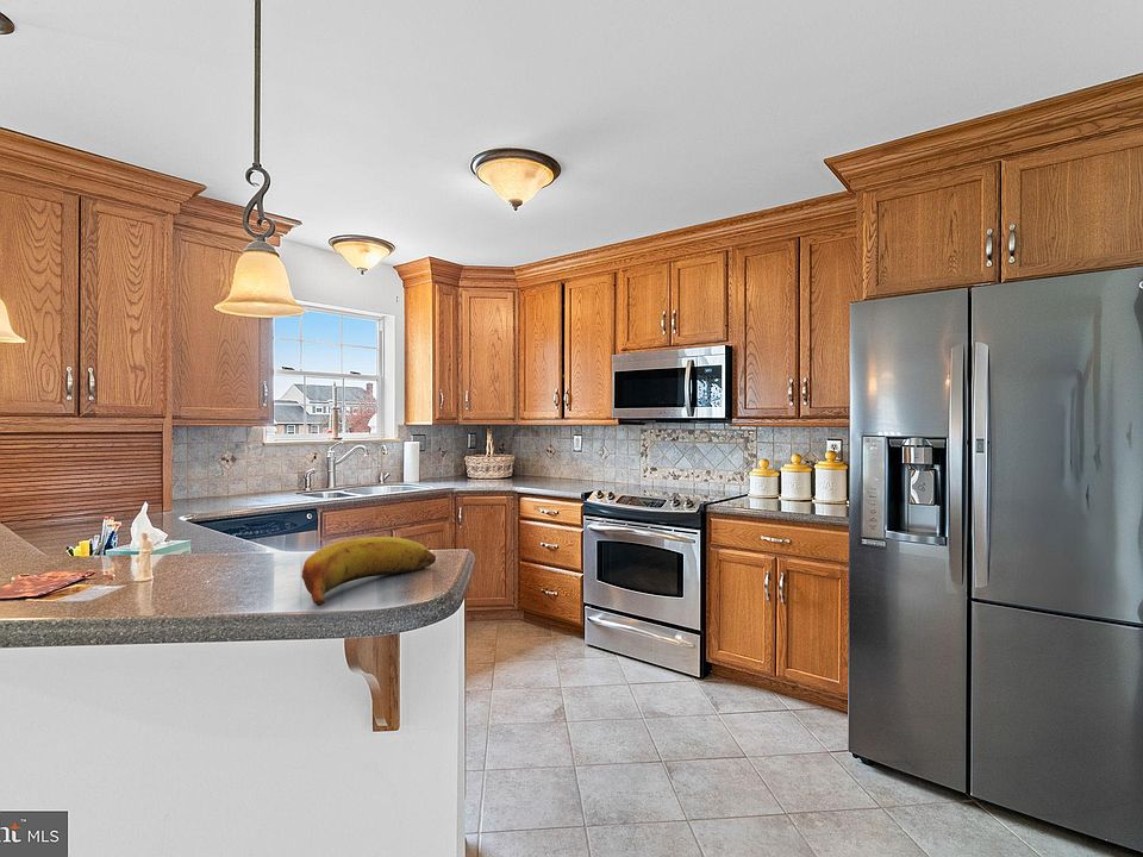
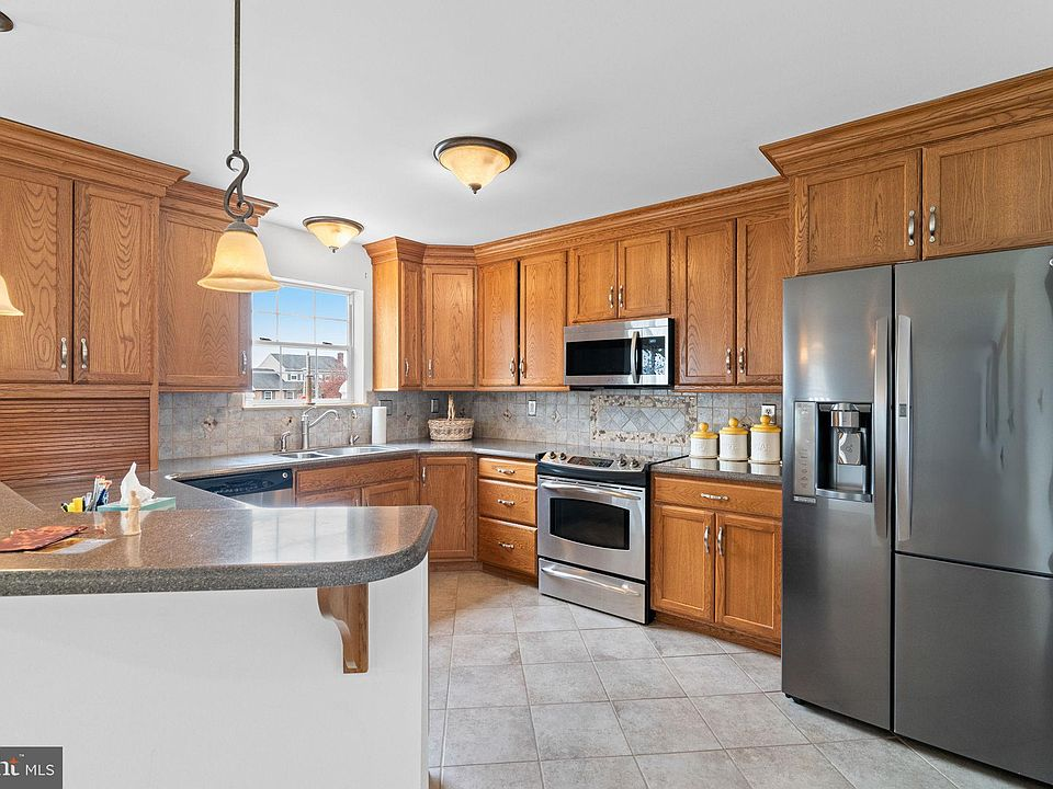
- fruit [300,536,437,607]
